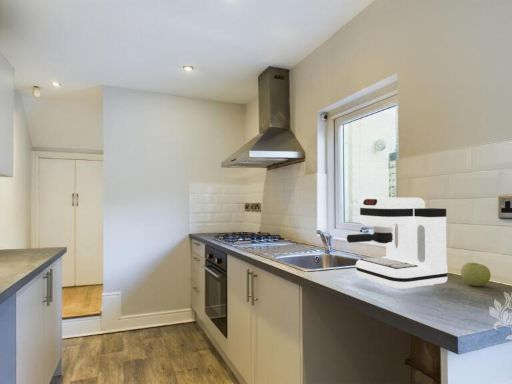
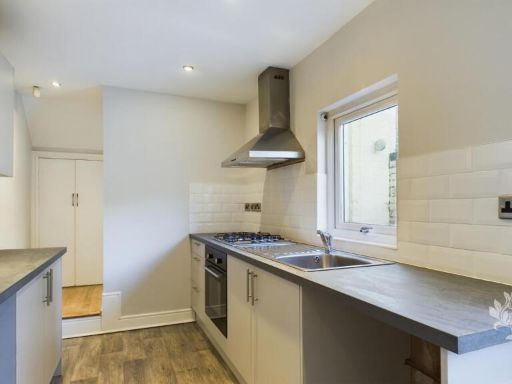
- coffee maker [346,197,448,291]
- apple [460,262,492,287]
